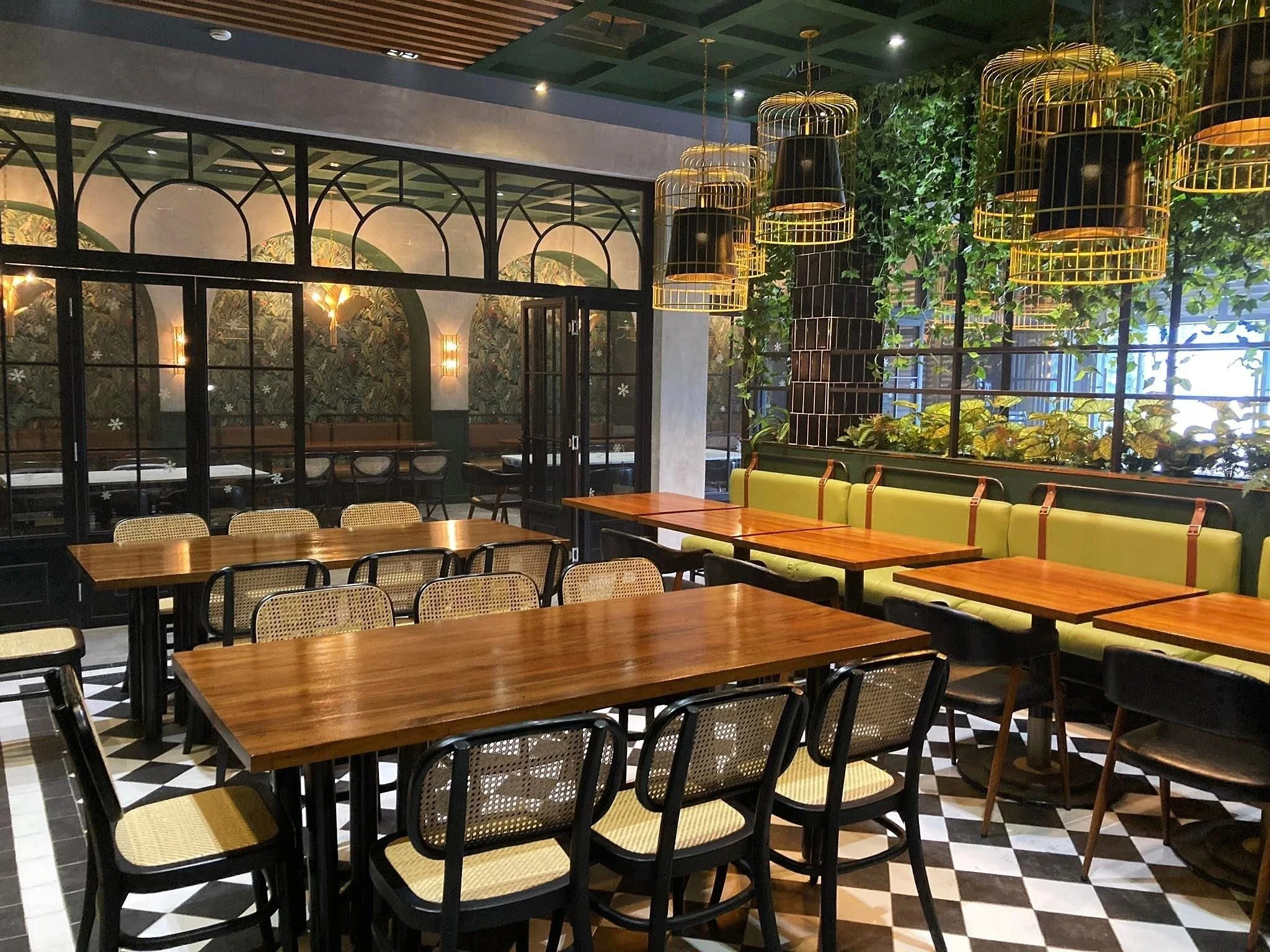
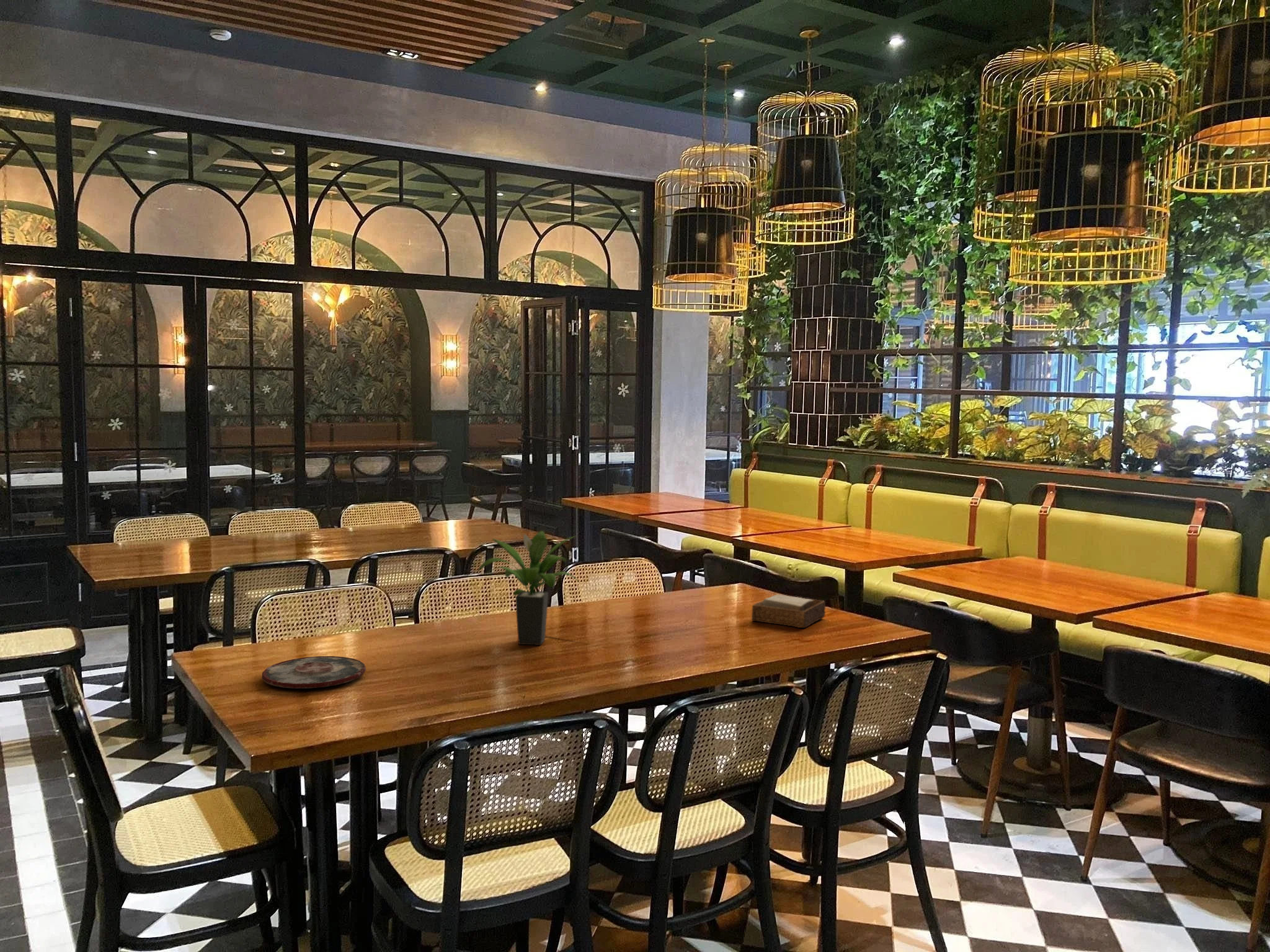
+ napkin holder [751,594,826,628]
+ plate [262,656,366,689]
+ potted plant [477,530,580,646]
